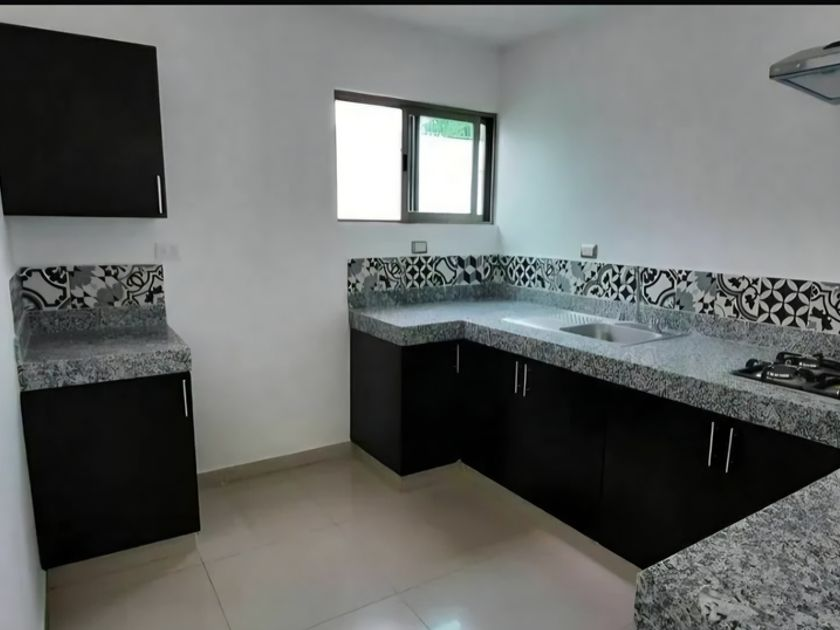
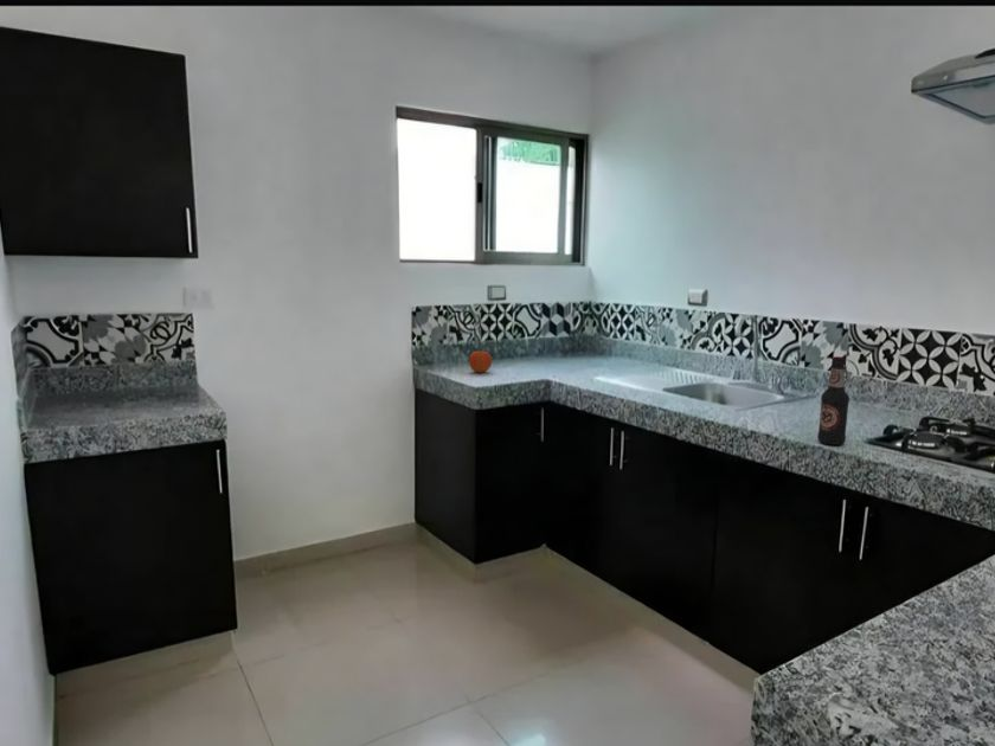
+ fruit [468,349,493,374]
+ bottle [816,355,850,446]
